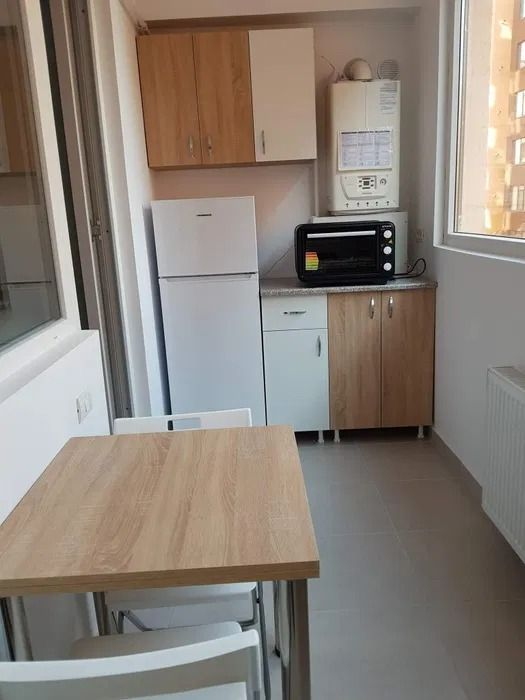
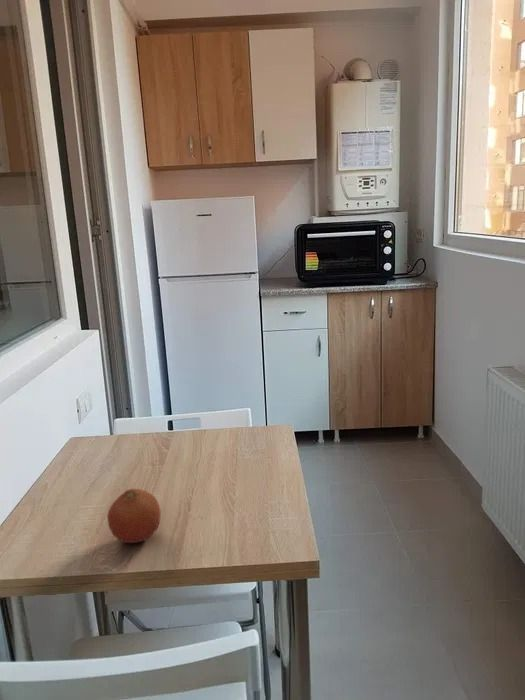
+ fruit [106,488,162,544]
